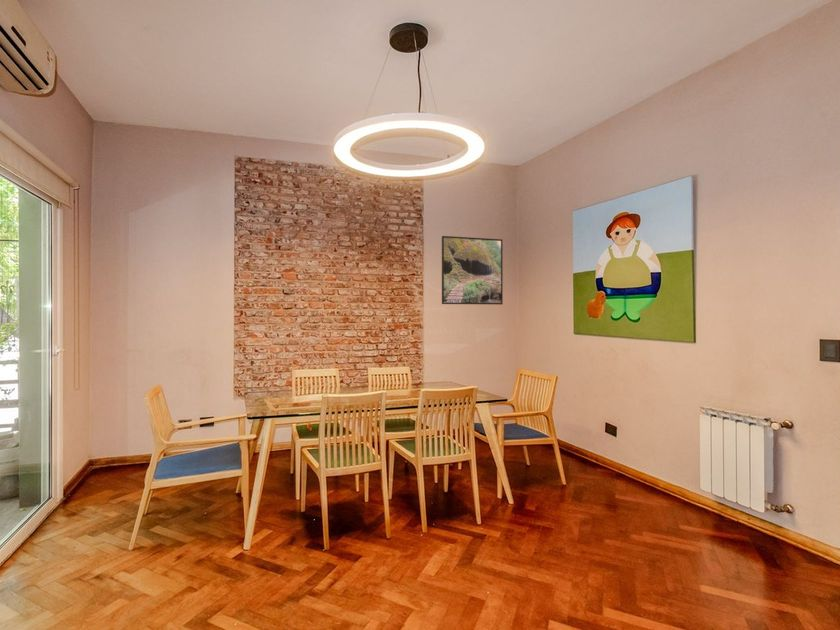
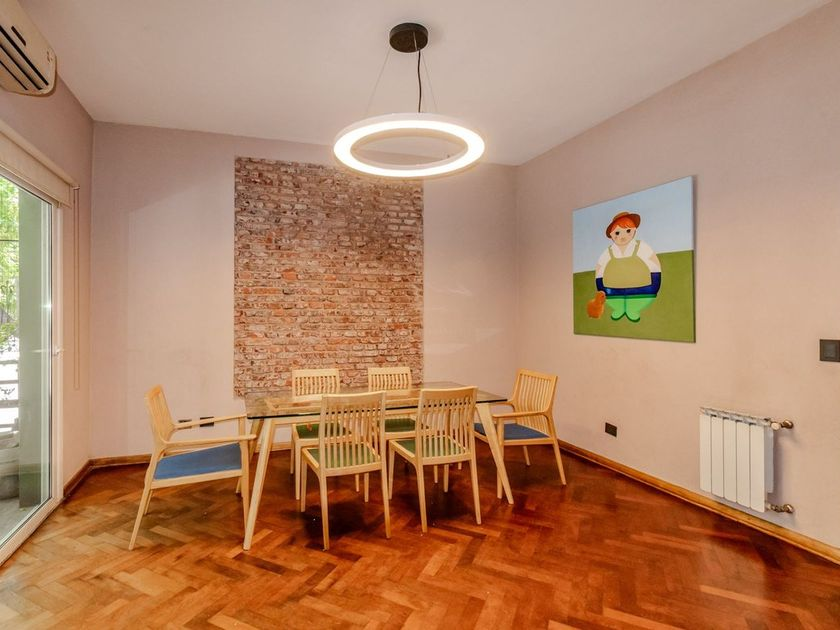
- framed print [441,235,504,306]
